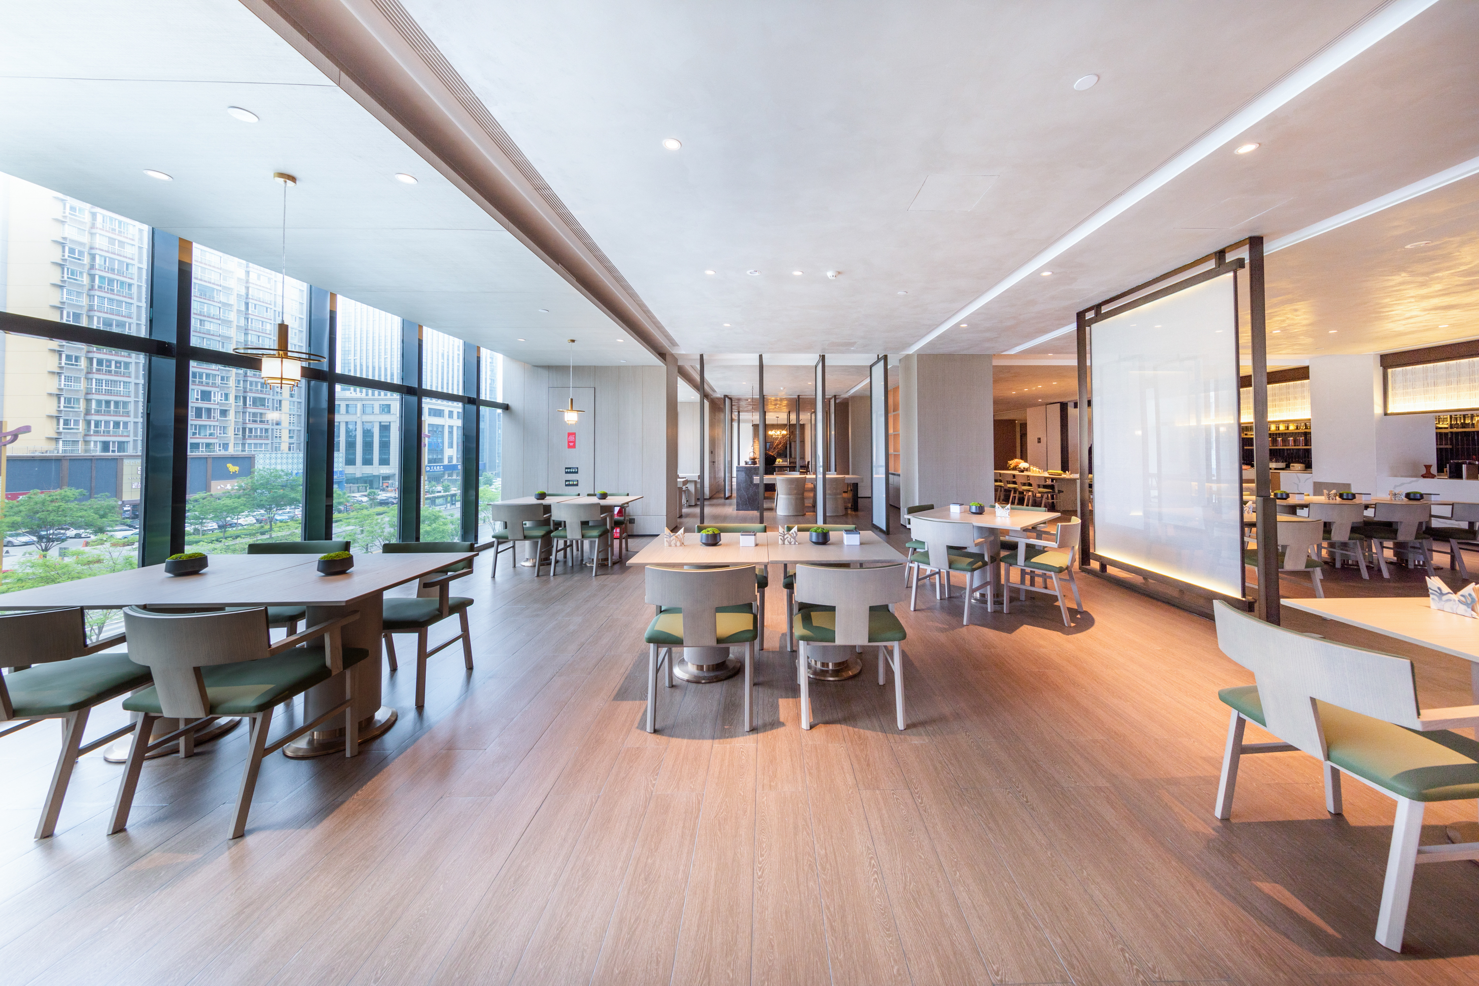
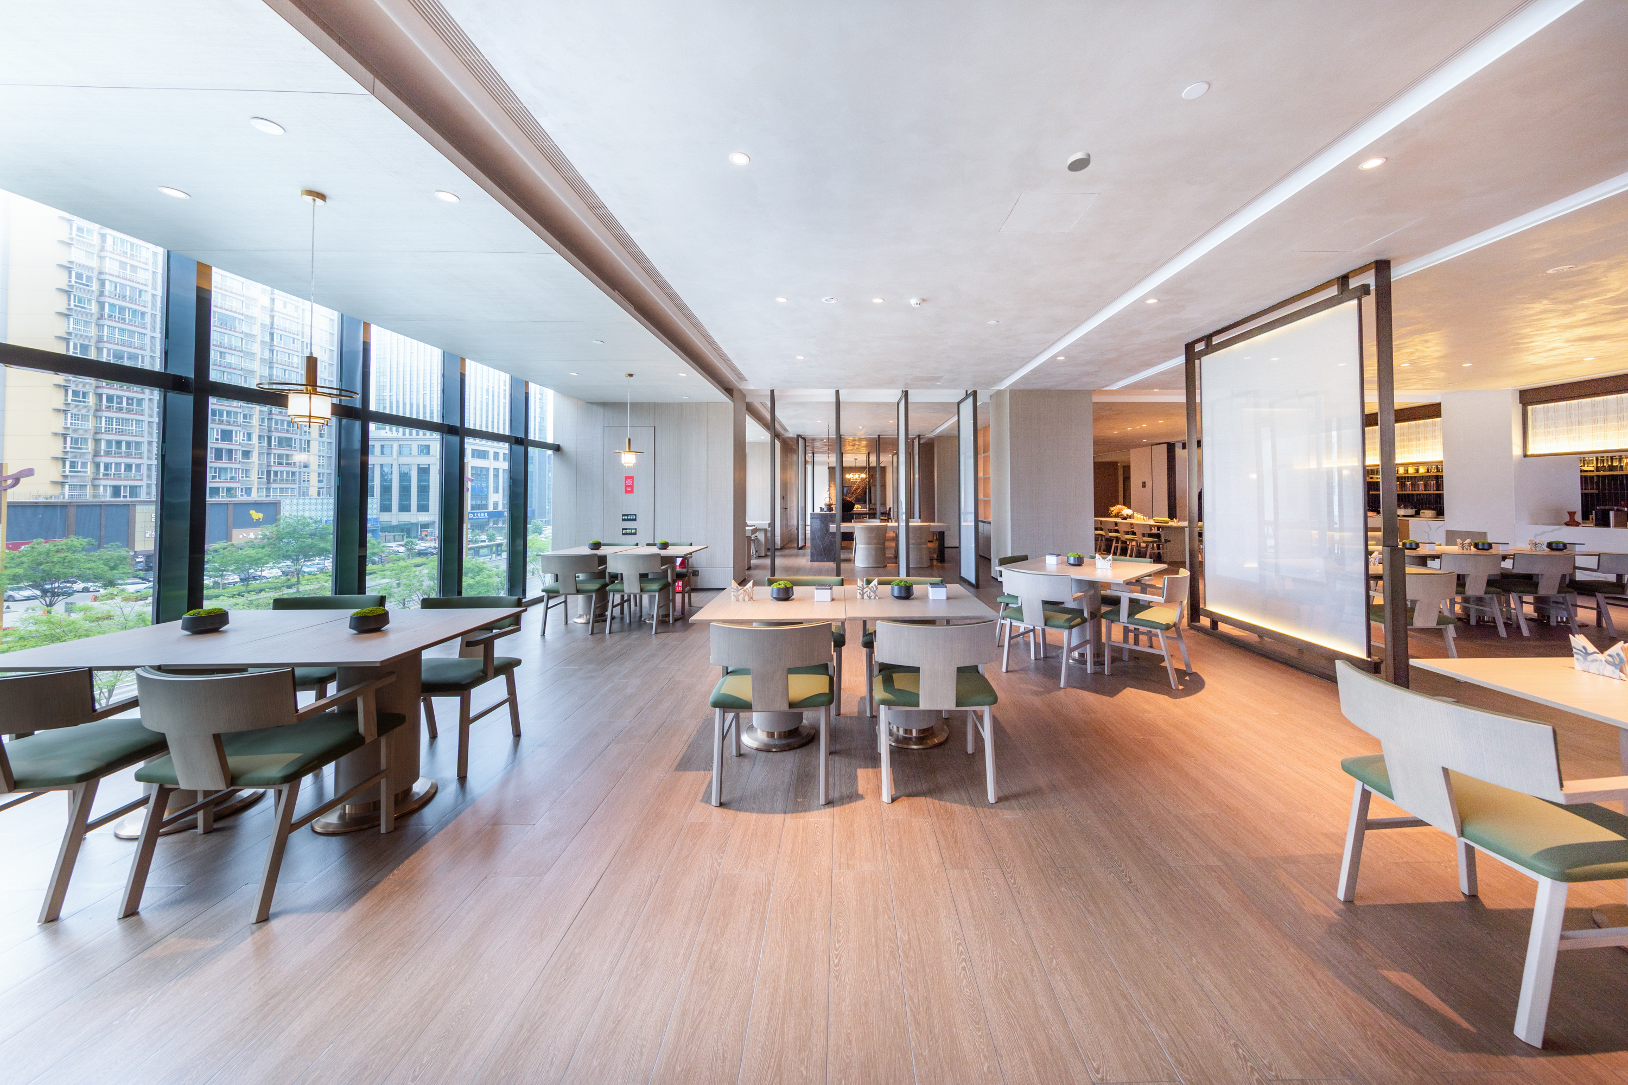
+ smoke detector [1067,151,1090,172]
